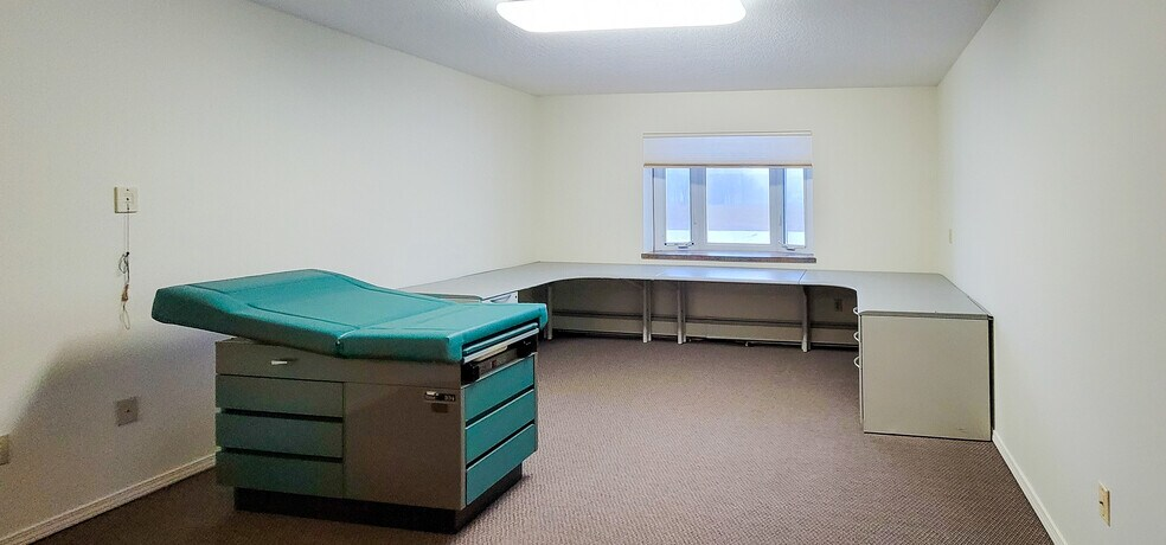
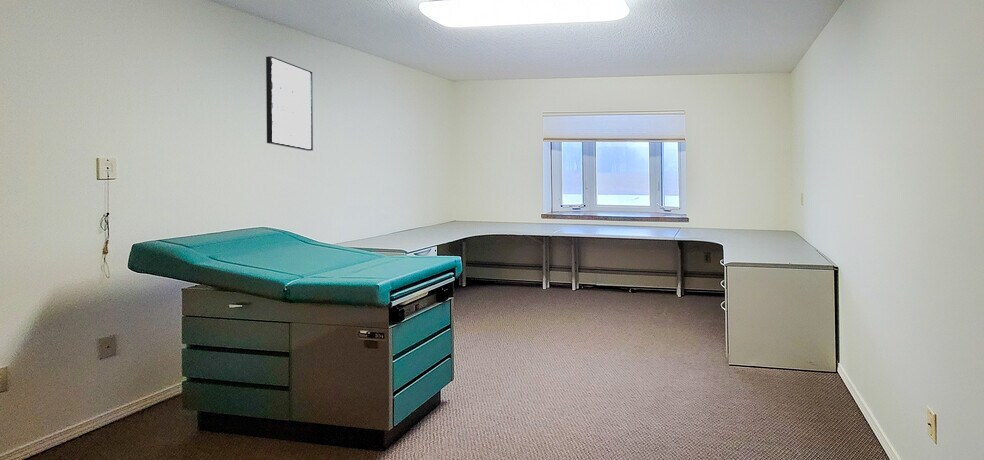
+ wall art [265,55,314,152]
